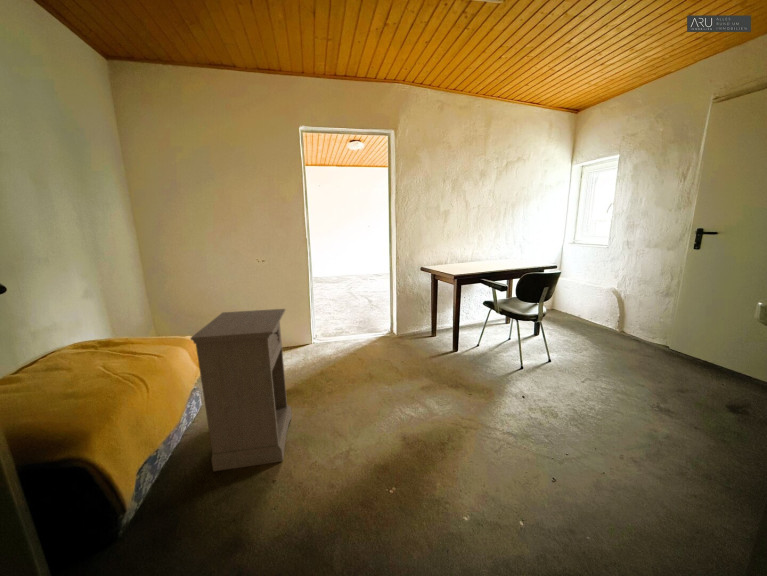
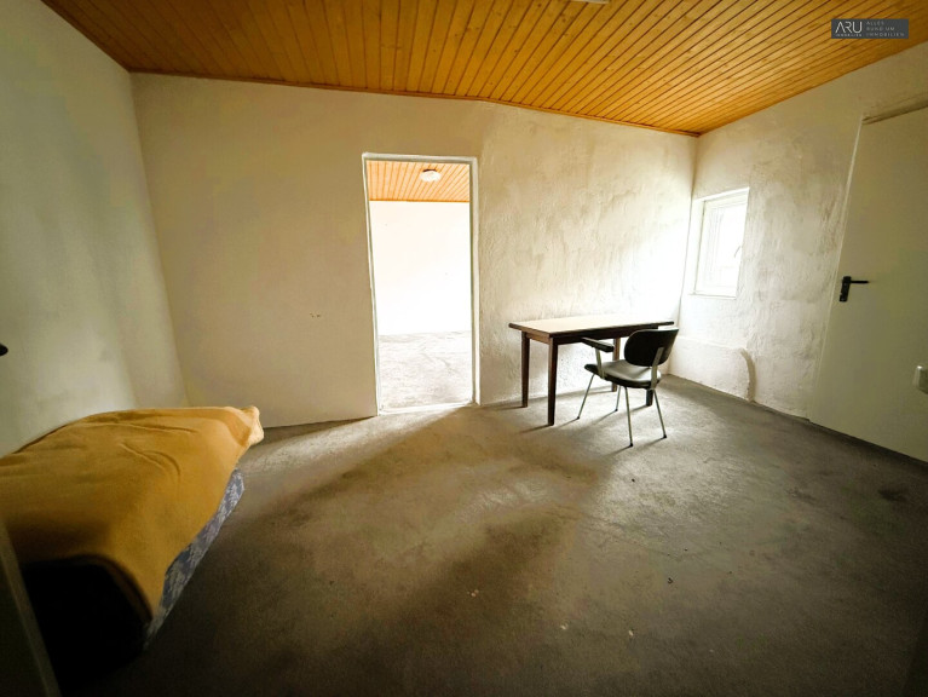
- nightstand [190,308,293,472]
